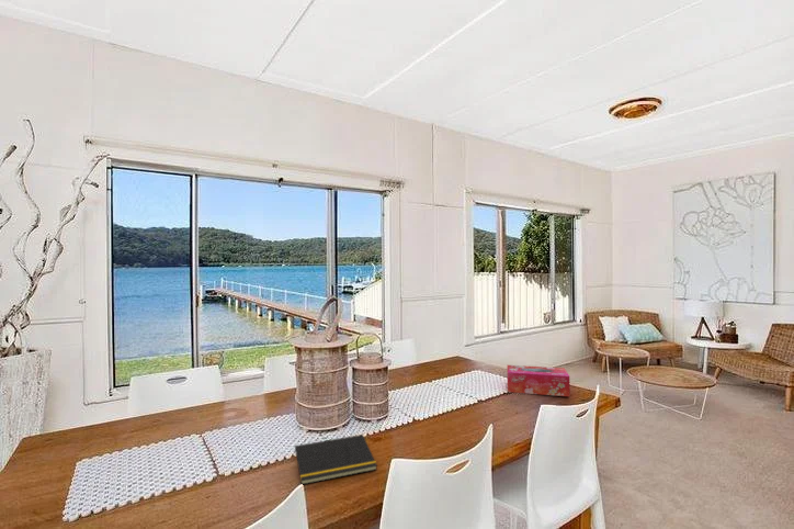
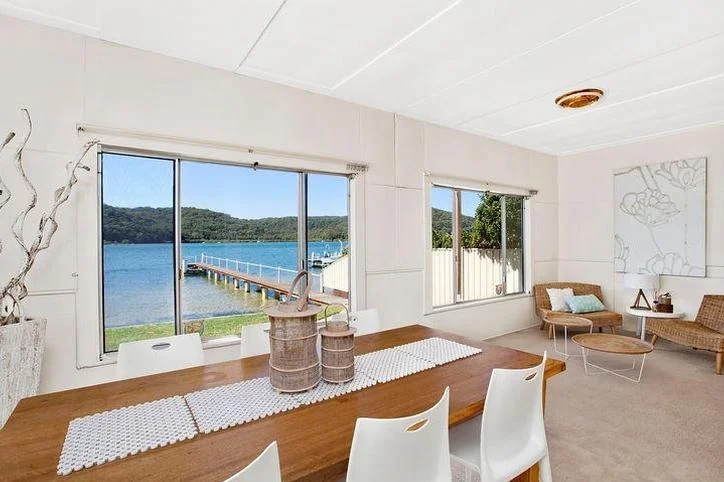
- notepad [292,434,378,485]
- tissue box [506,364,571,397]
